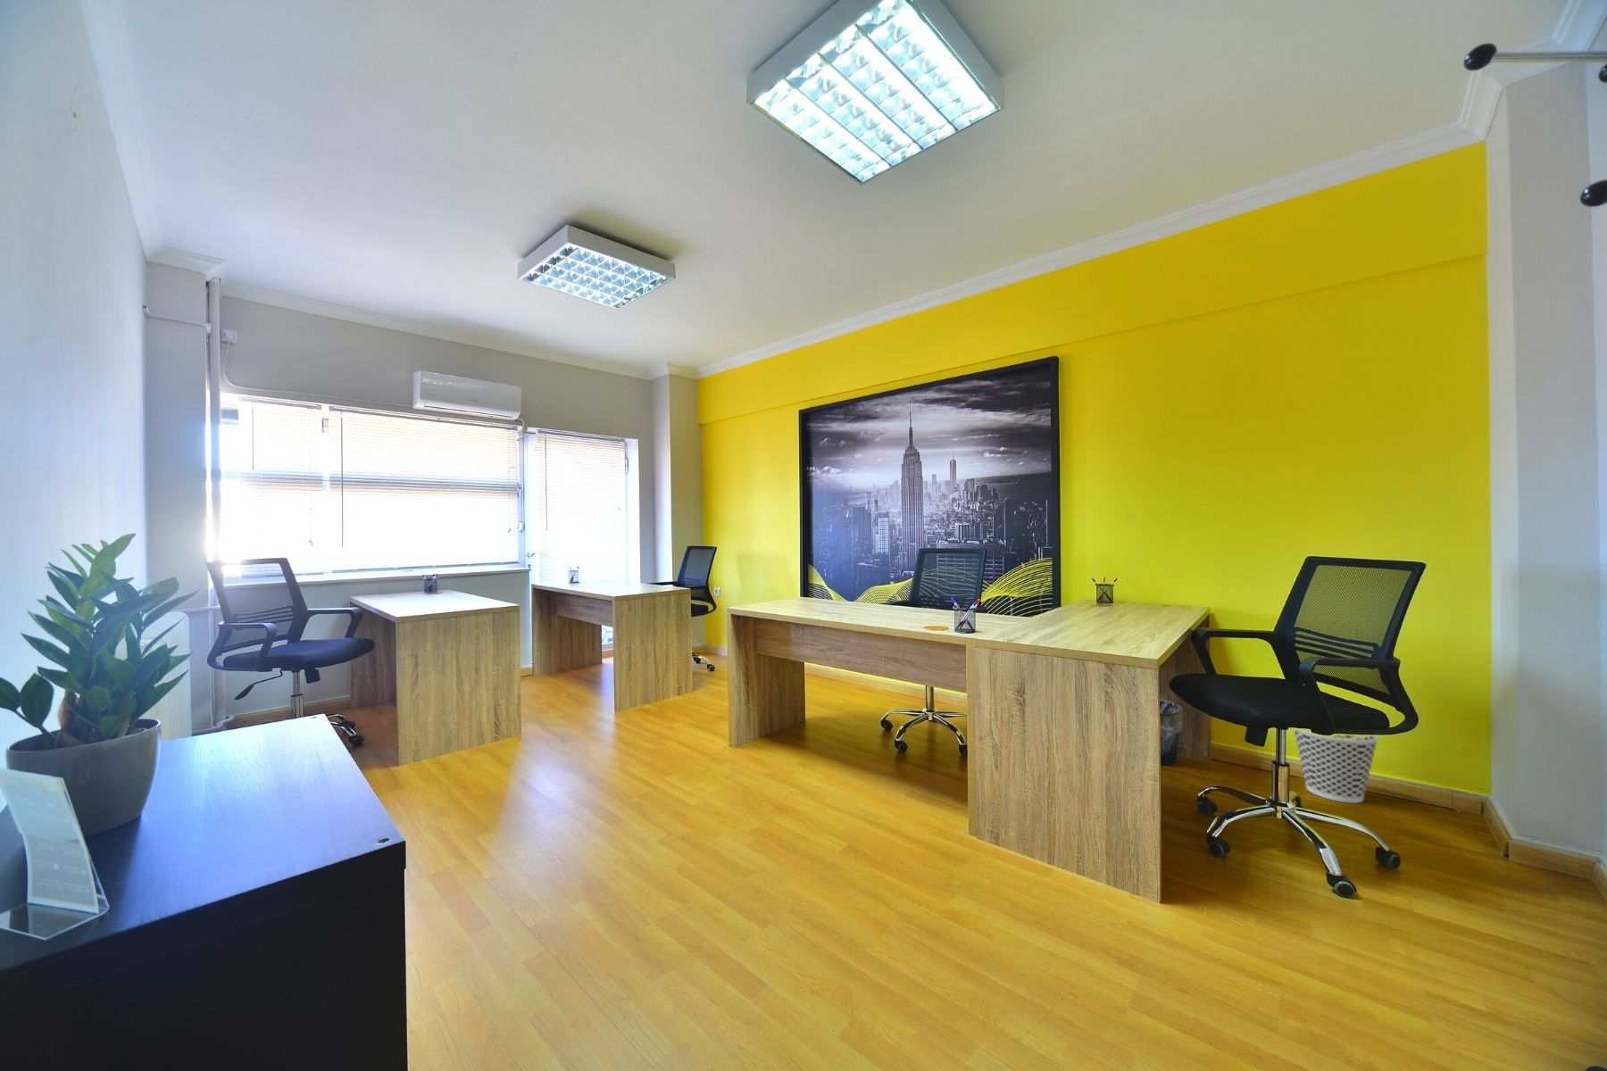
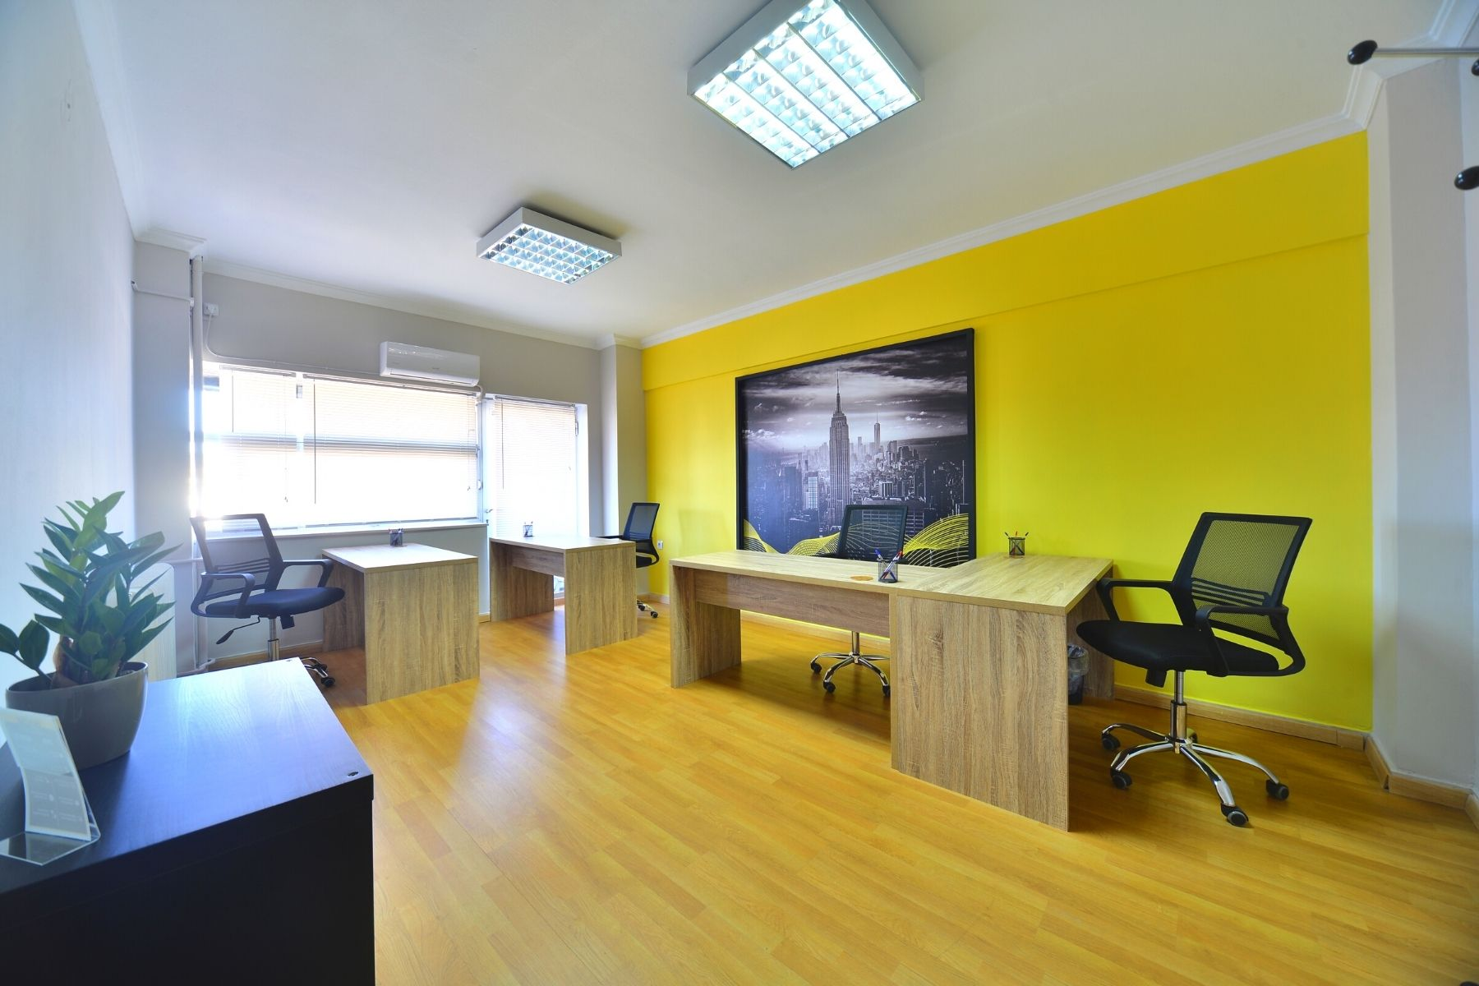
- wastebasket [1293,729,1380,804]
